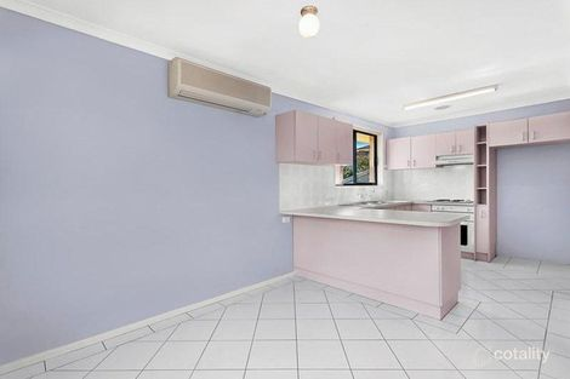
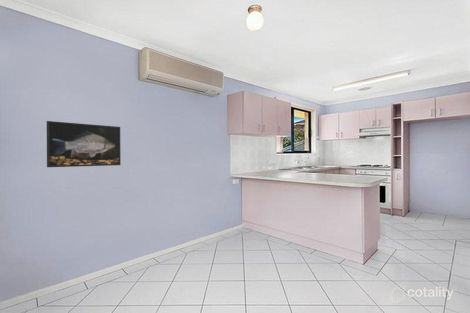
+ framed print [46,120,122,168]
